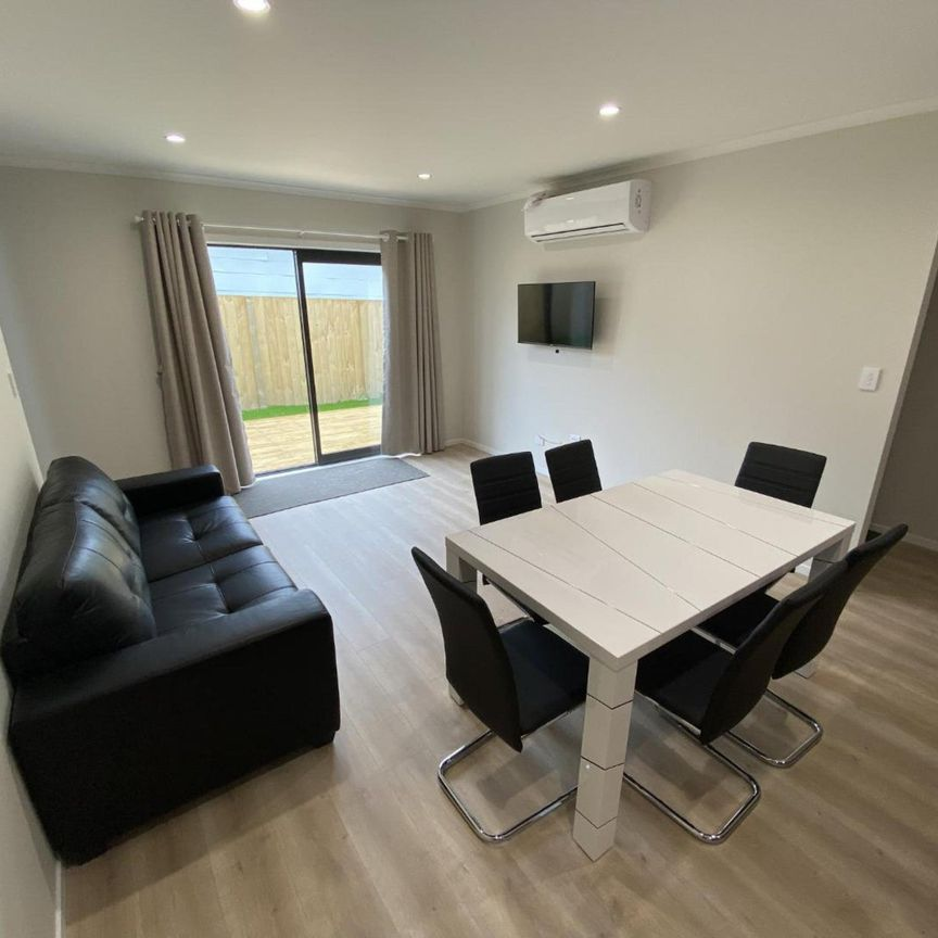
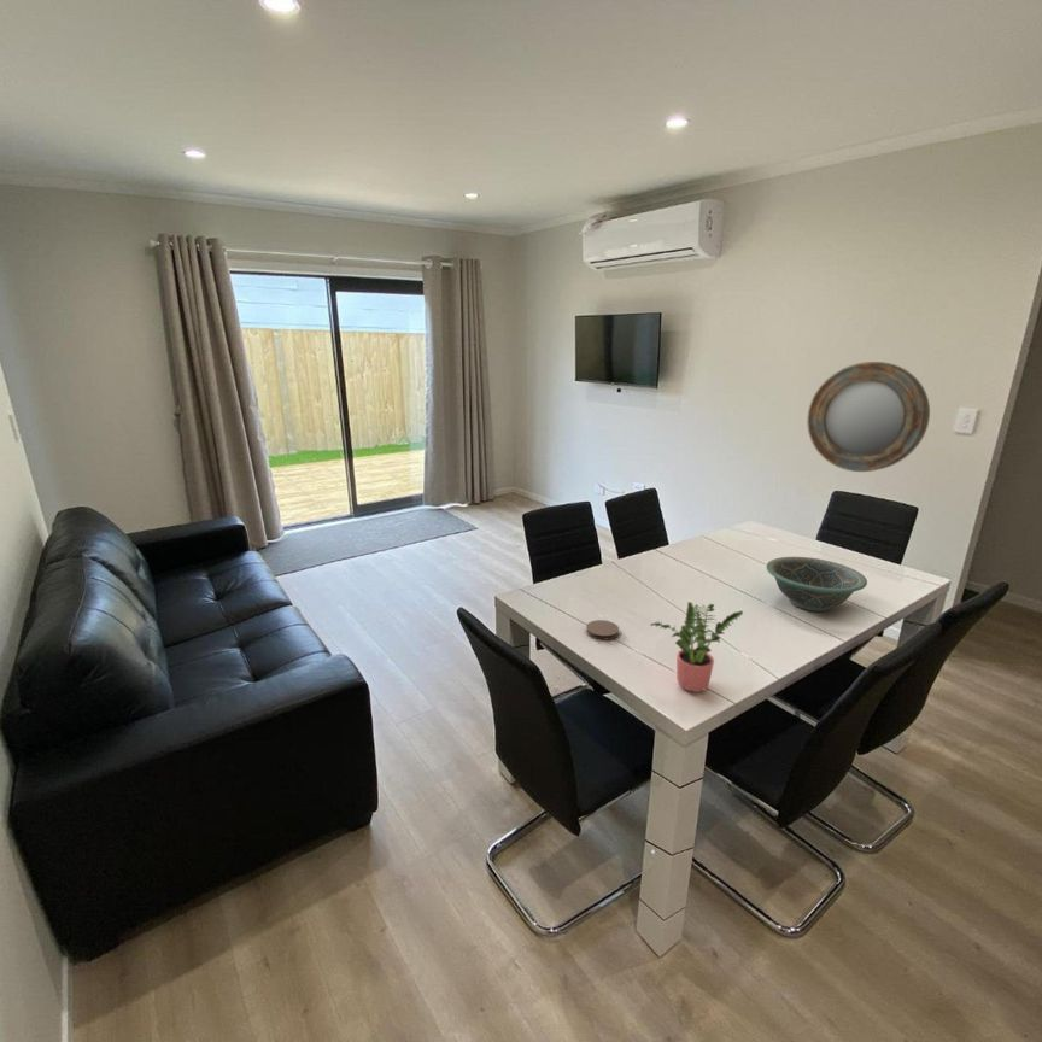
+ decorative bowl [766,556,868,613]
+ potted plant [649,601,744,693]
+ home mirror [806,361,931,473]
+ coaster [585,619,620,640]
